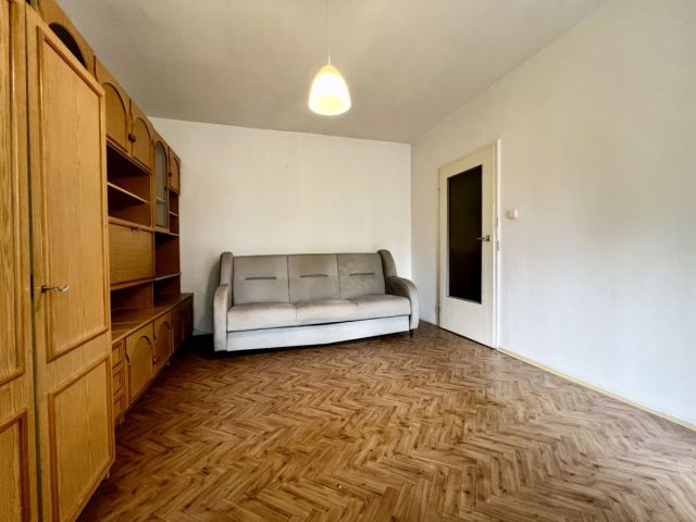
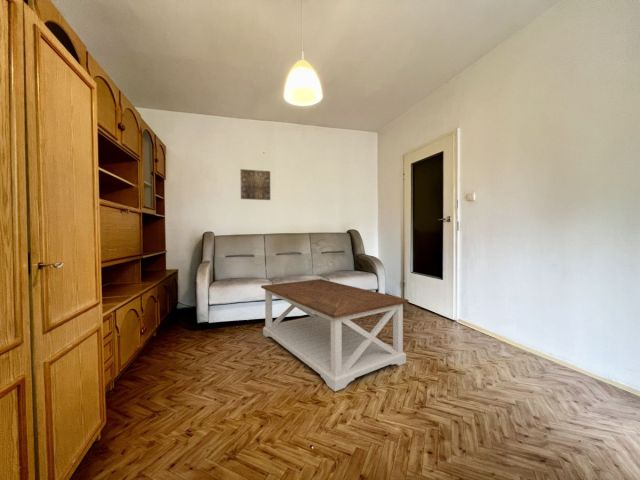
+ coffee table [260,278,410,392]
+ wall art [240,168,271,201]
